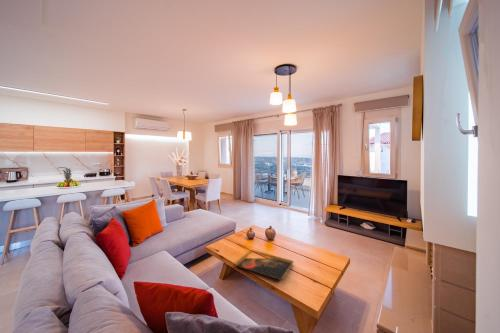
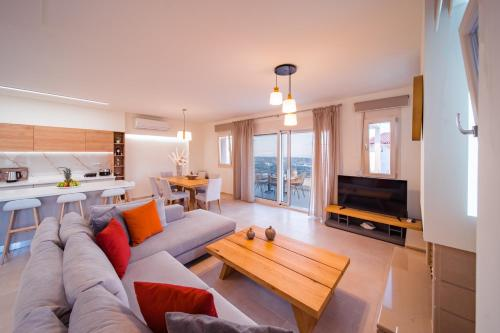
- decorative tray [234,249,294,282]
